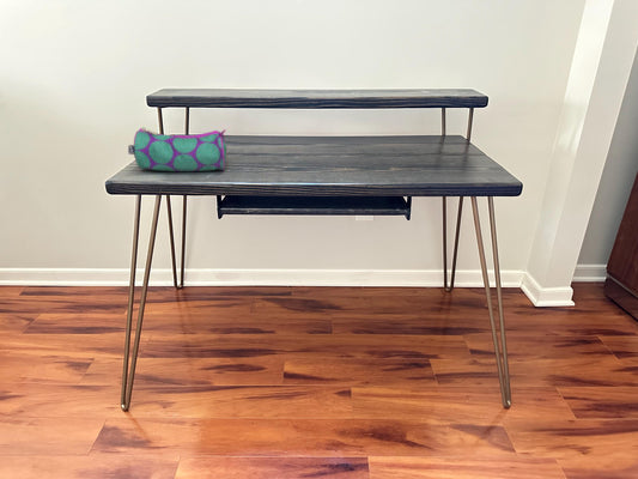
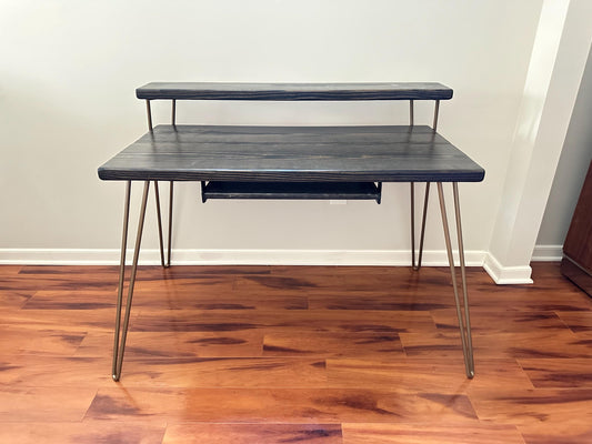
- pencil case [127,126,227,172]
